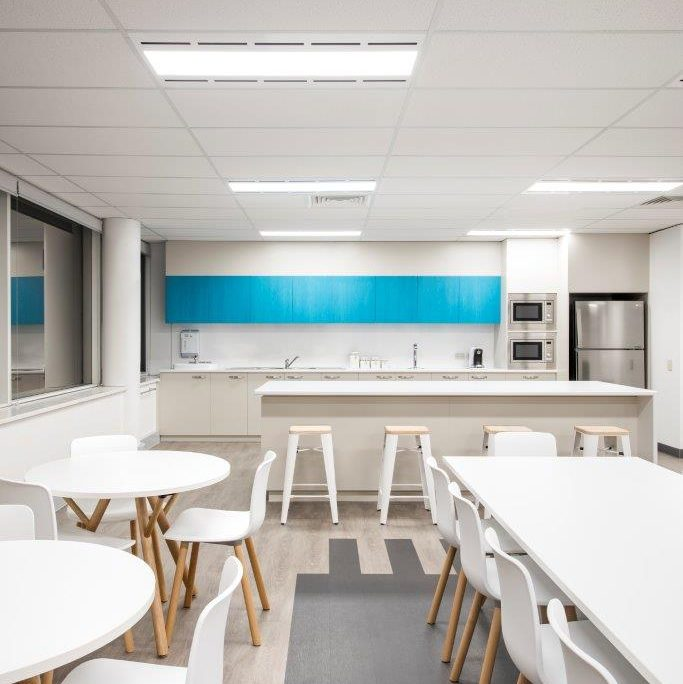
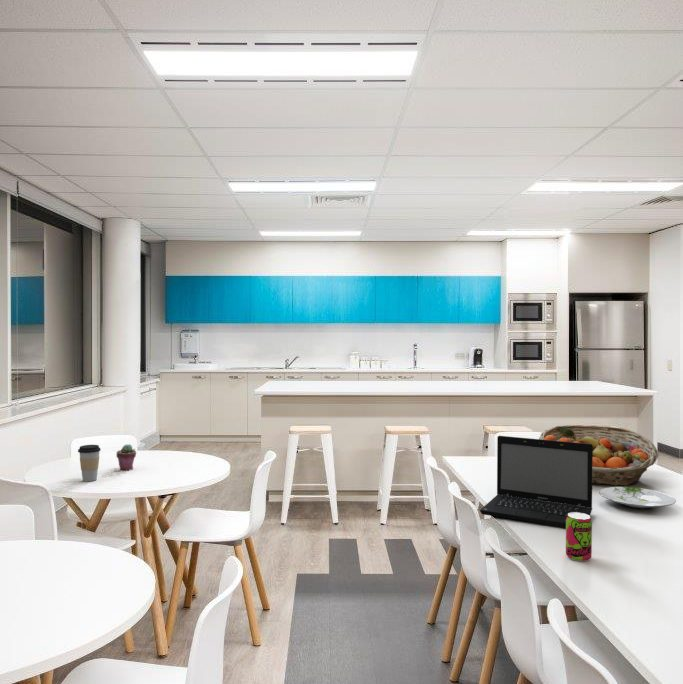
+ plate [598,486,677,510]
+ laptop [479,435,593,528]
+ beverage can [565,512,593,562]
+ coffee cup [77,444,101,482]
+ fruit basket [538,424,659,487]
+ potted succulent [115,443,137,471]
